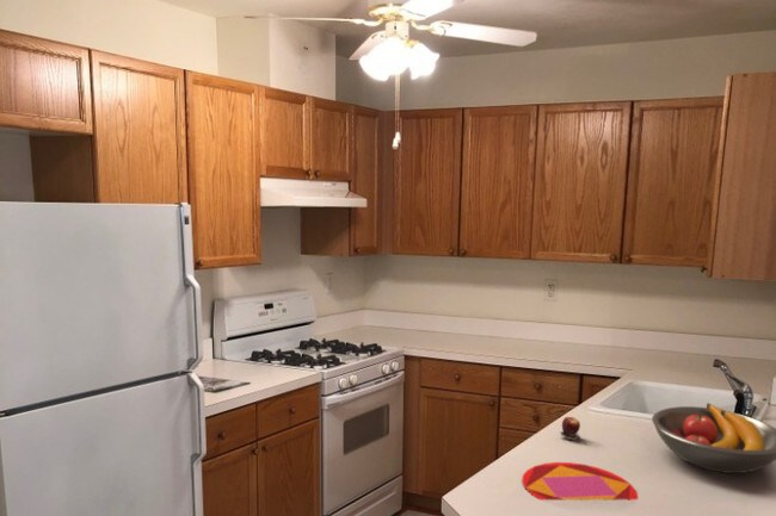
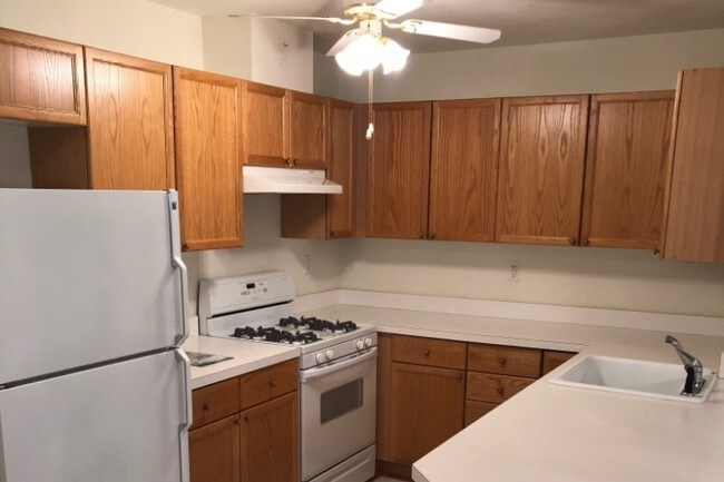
- apple [560,416,581,441]
- fruit bowl [651,402,776,474]
- plate [521,461,639,502]
